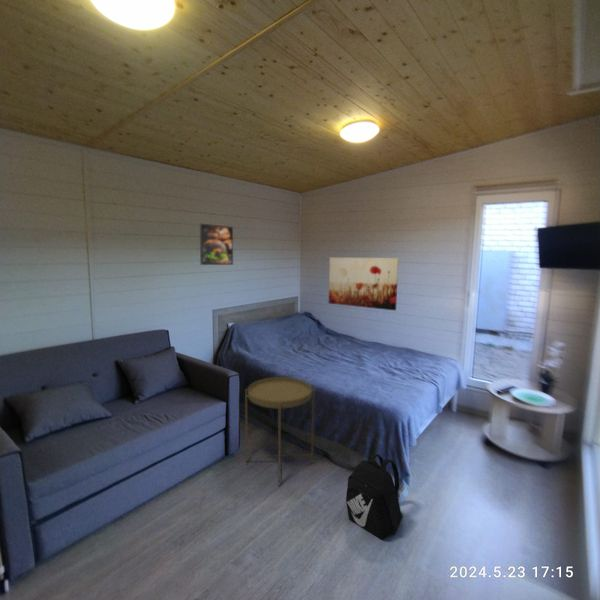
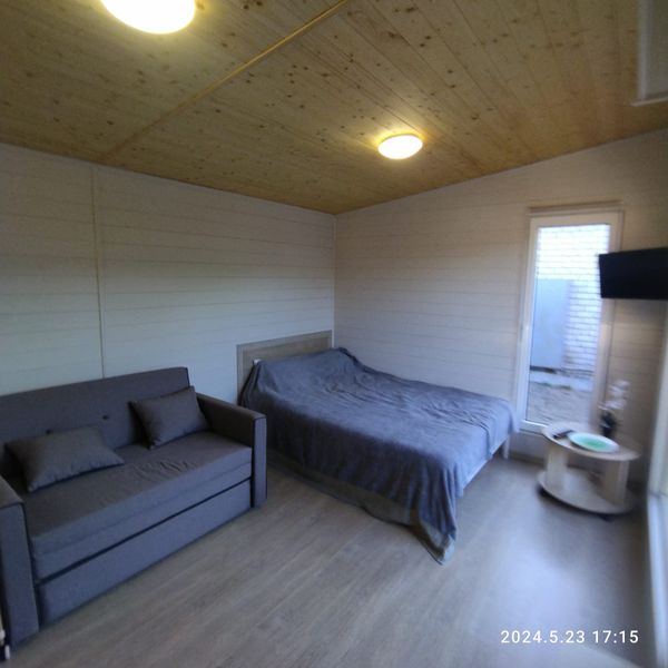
- side table [244,376,316,487]
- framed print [199,223,234,266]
- backpack [345,452,404,541]
- wall art [328,257,400,312]
